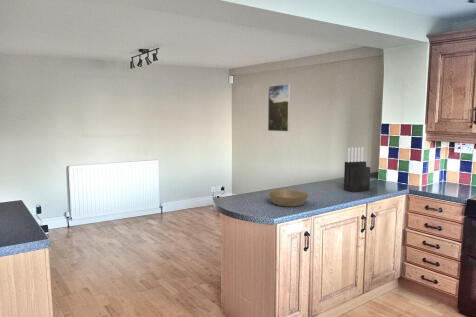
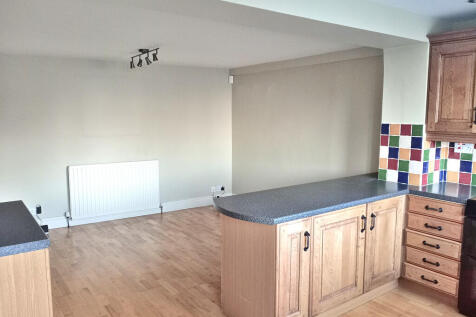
- bowl [268,188,310,208]
- knife block [343,146,371,193]
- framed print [267,83,291,133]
